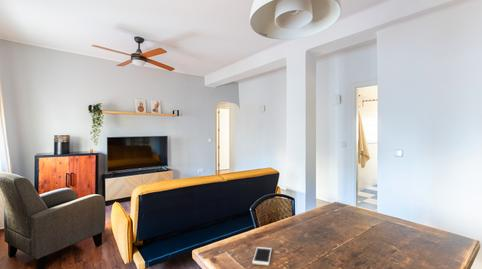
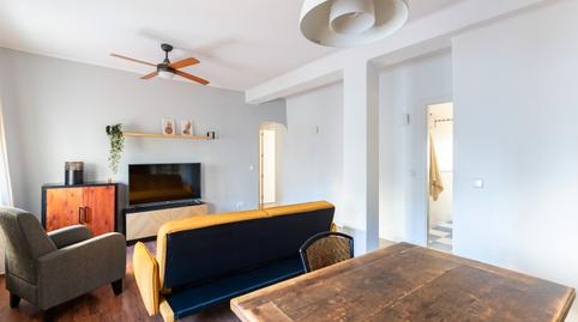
- cell phone [251,246,273,267]
